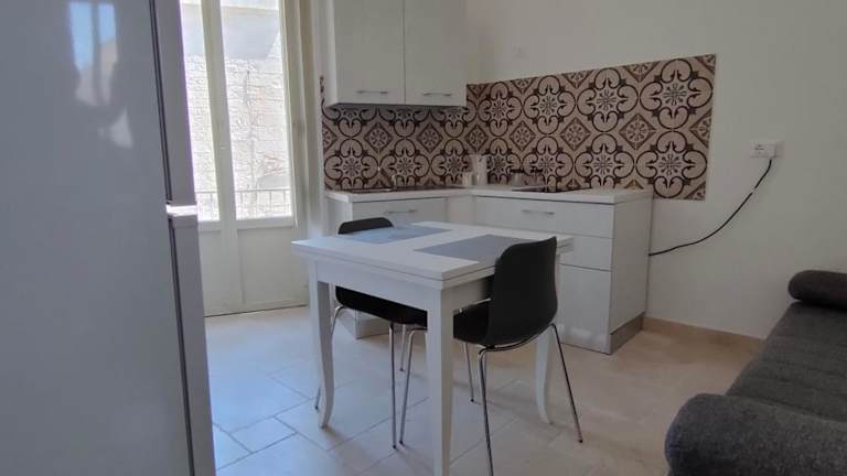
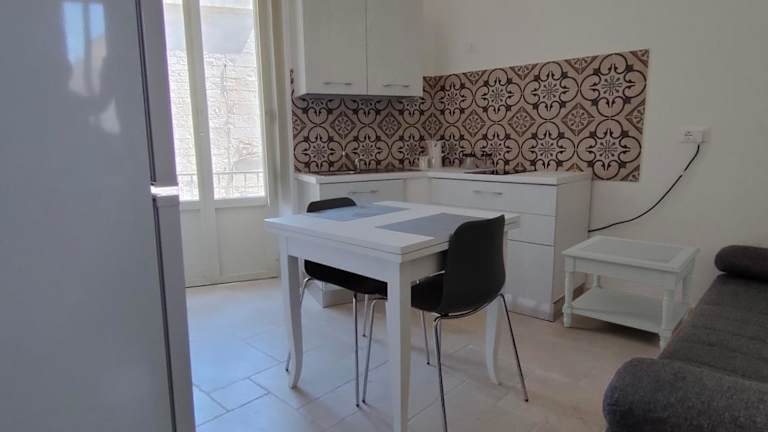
+ side table [560,234,702,351]
